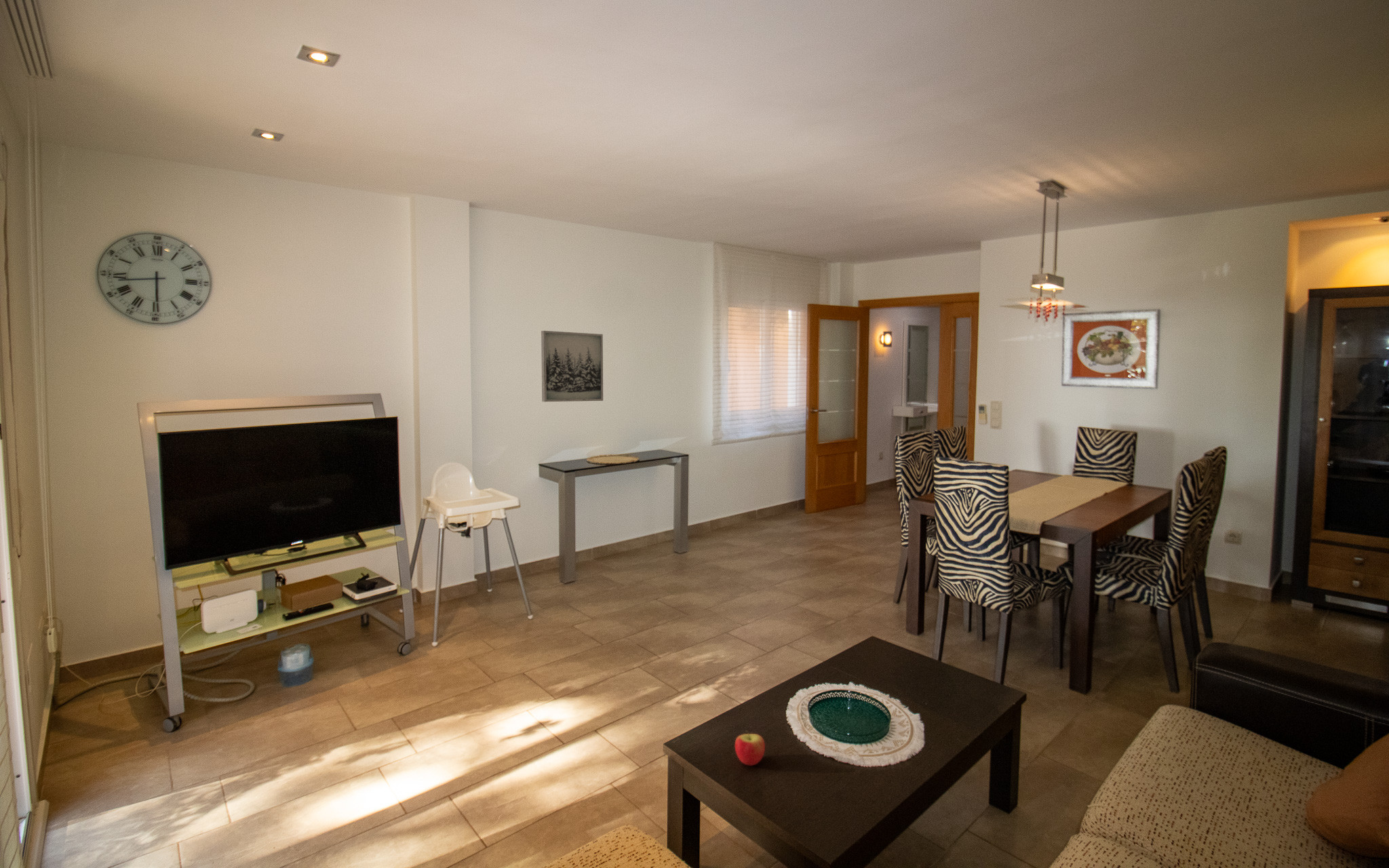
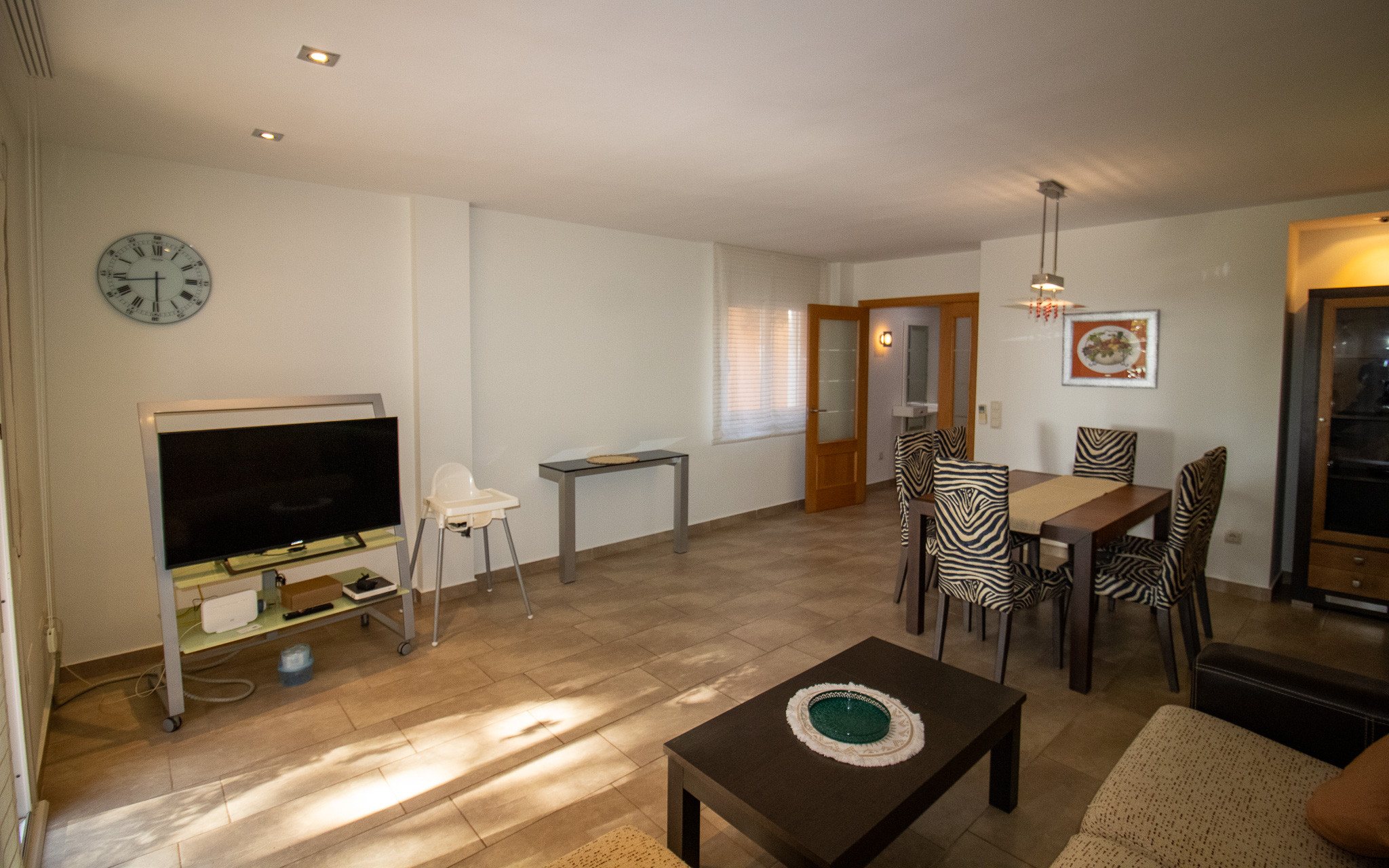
- apple [735,730,766,766]
- wall art [541,330,604,402]
